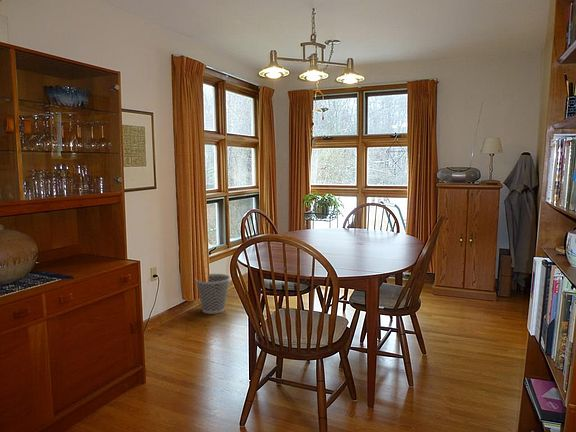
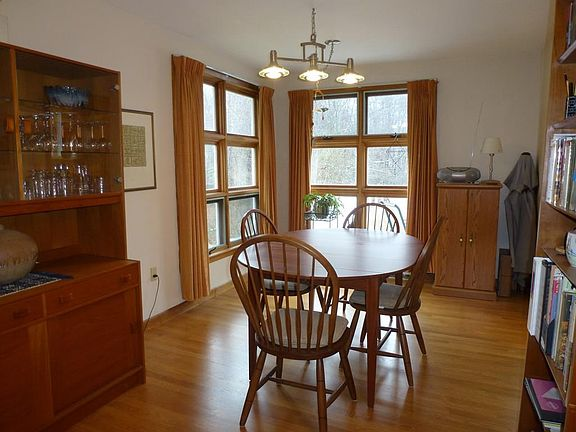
- wastebasket [195,273,231,315]
